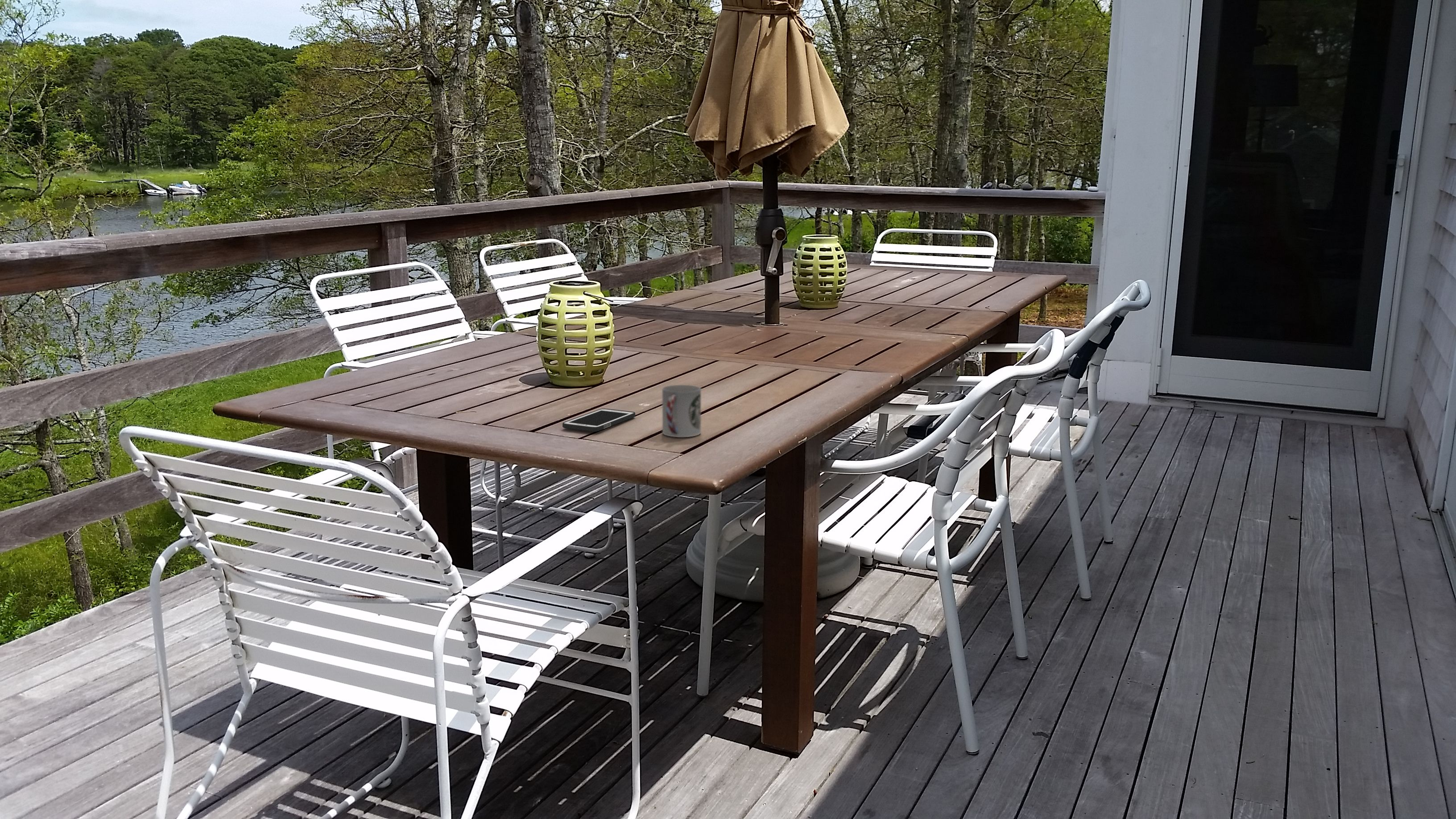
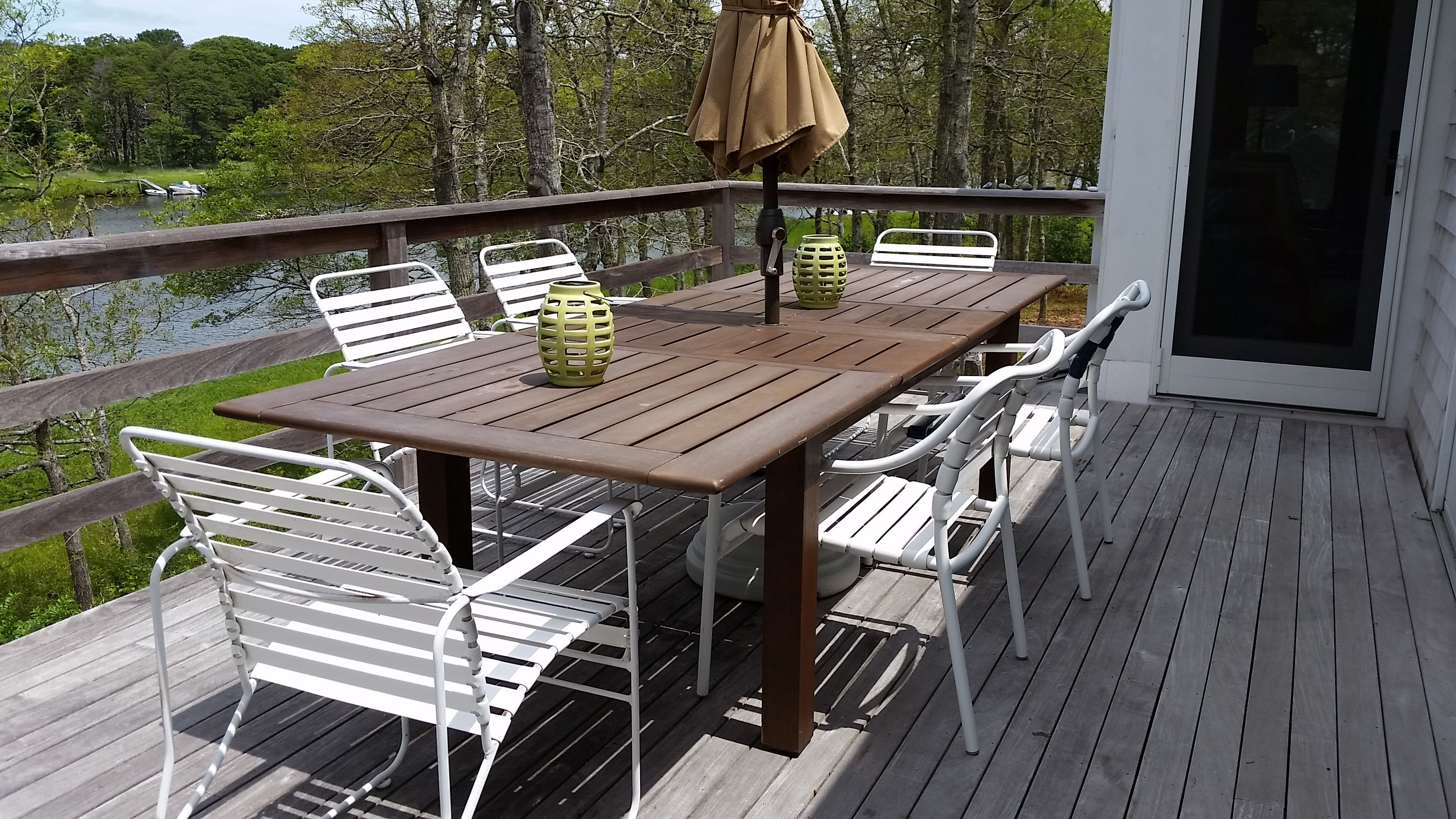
- cell phone [562,408,636,432]
- cup [662,385,701,438]
